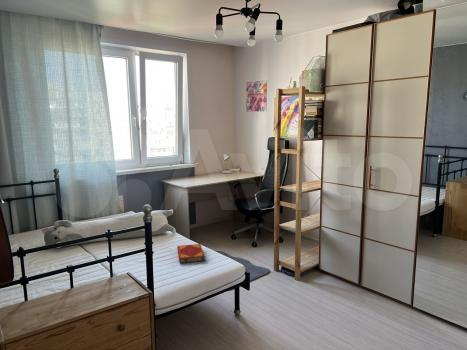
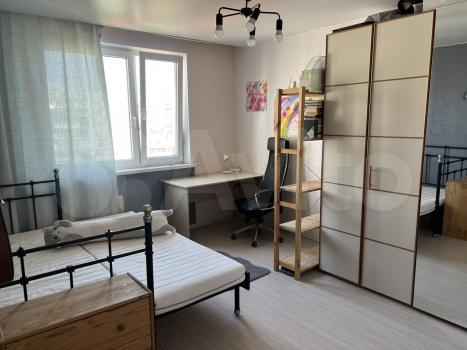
- hardback book [176,243,206,264]
